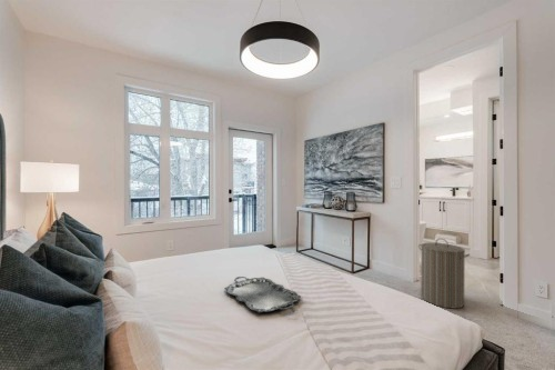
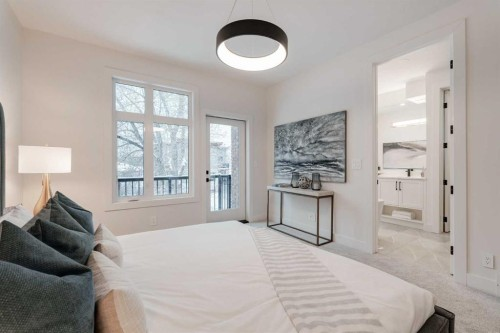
- laundry hamper [417,237,471,310]
- serving tray [223,276,302,313]
